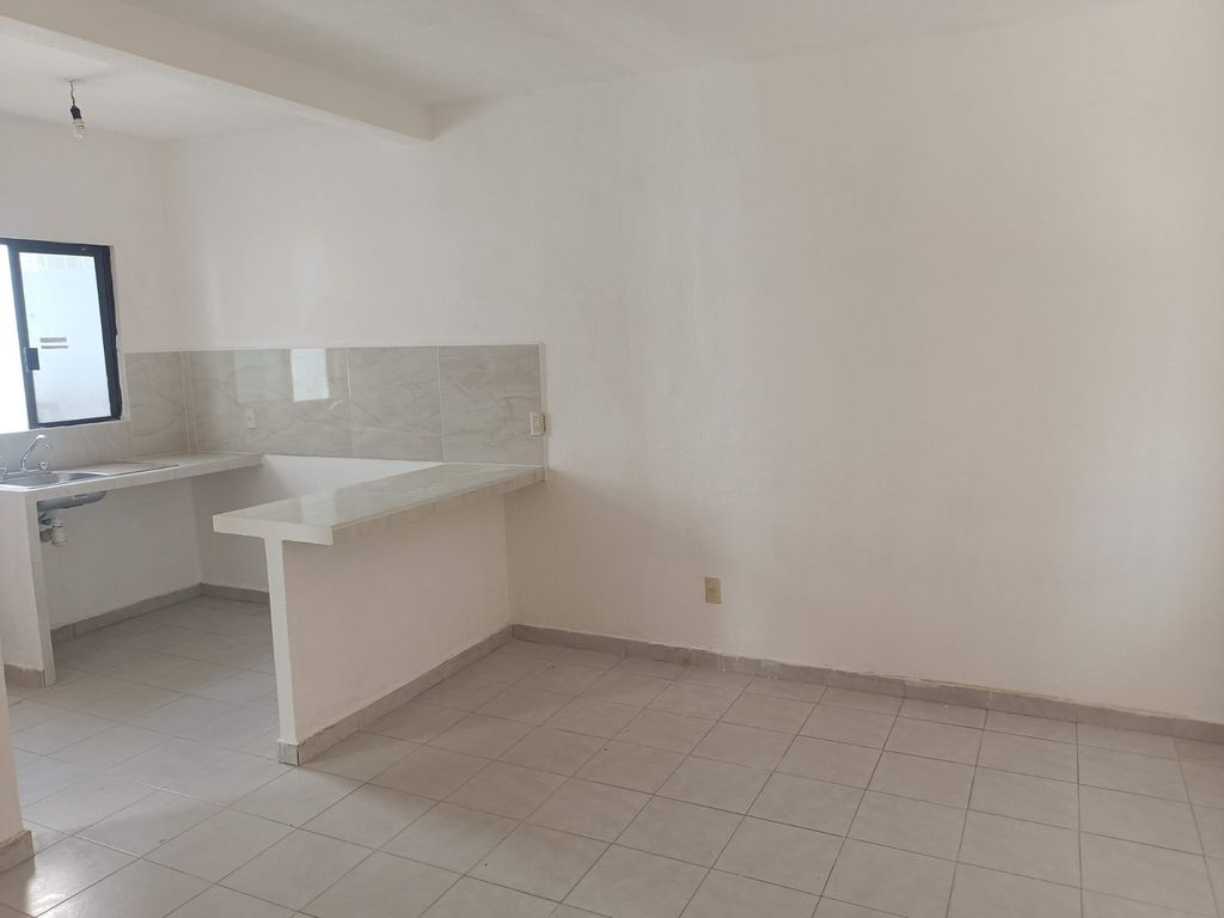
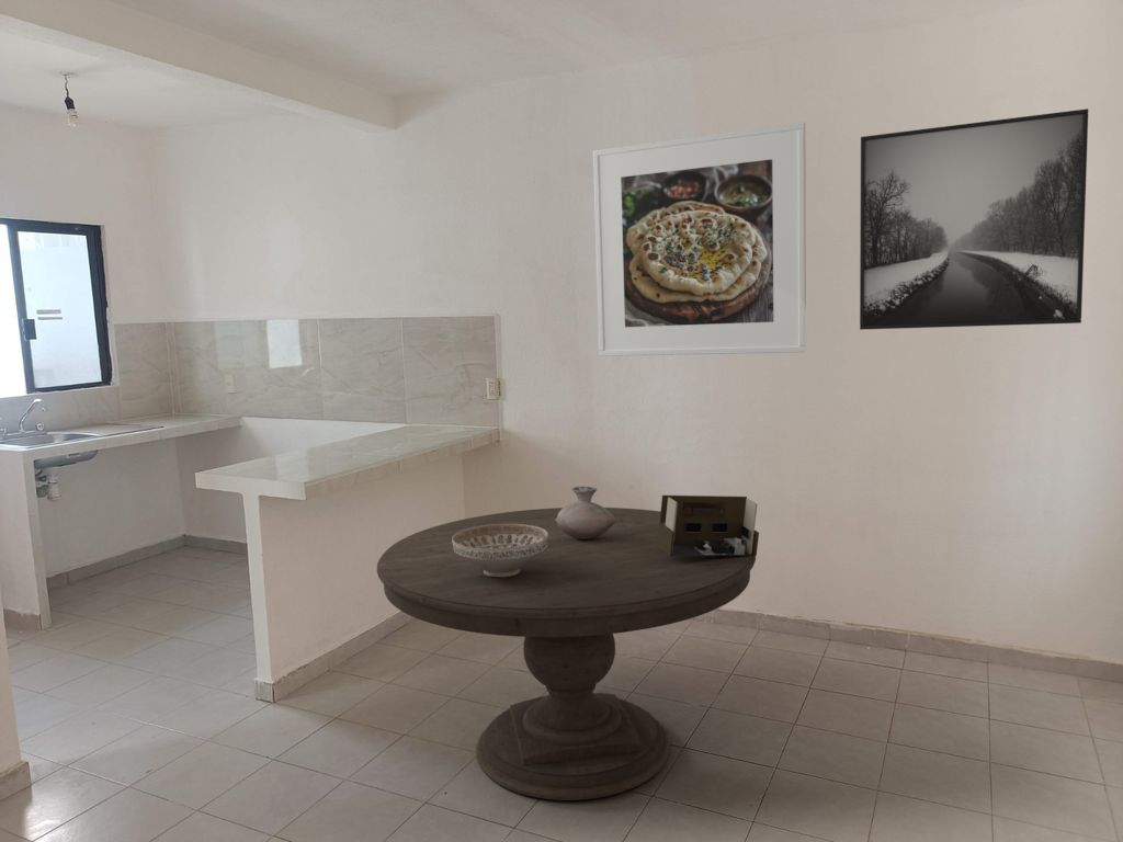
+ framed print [859,107,1089,331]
+ vase [556,486,615,539]
+ dining table [376,507,757,801]
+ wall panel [657,494,760,557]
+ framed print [592,122,807,357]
+ decorative bowl [452,524,548,578]
